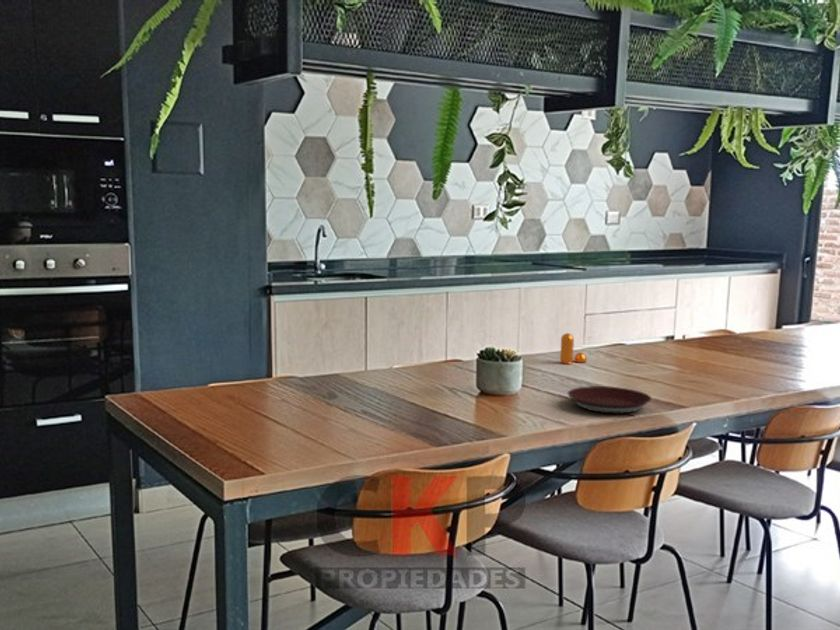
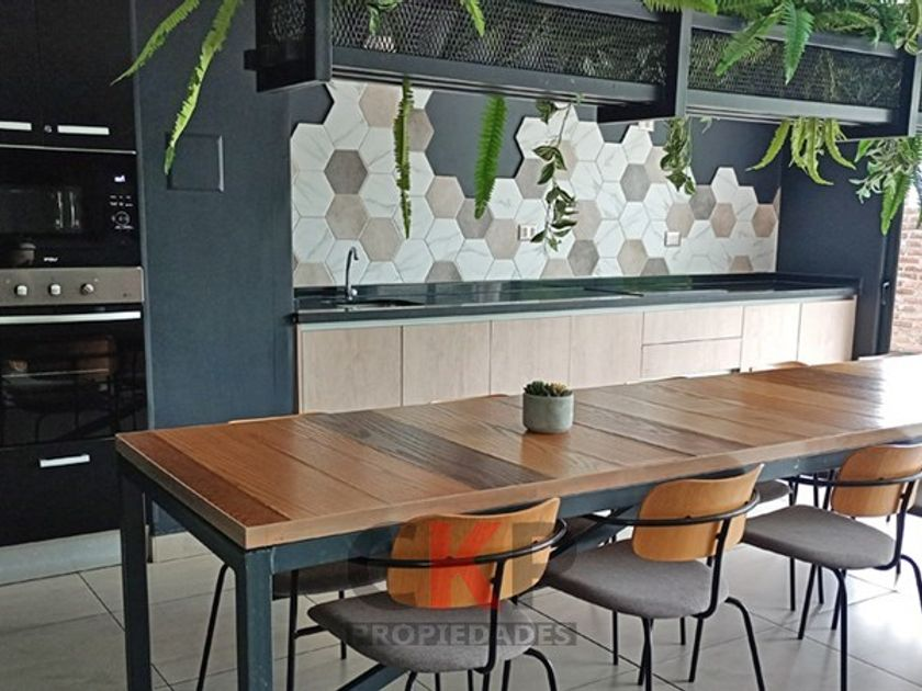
- pepper shaker [559,332,588,365]
- plate [567,385,652,415]
